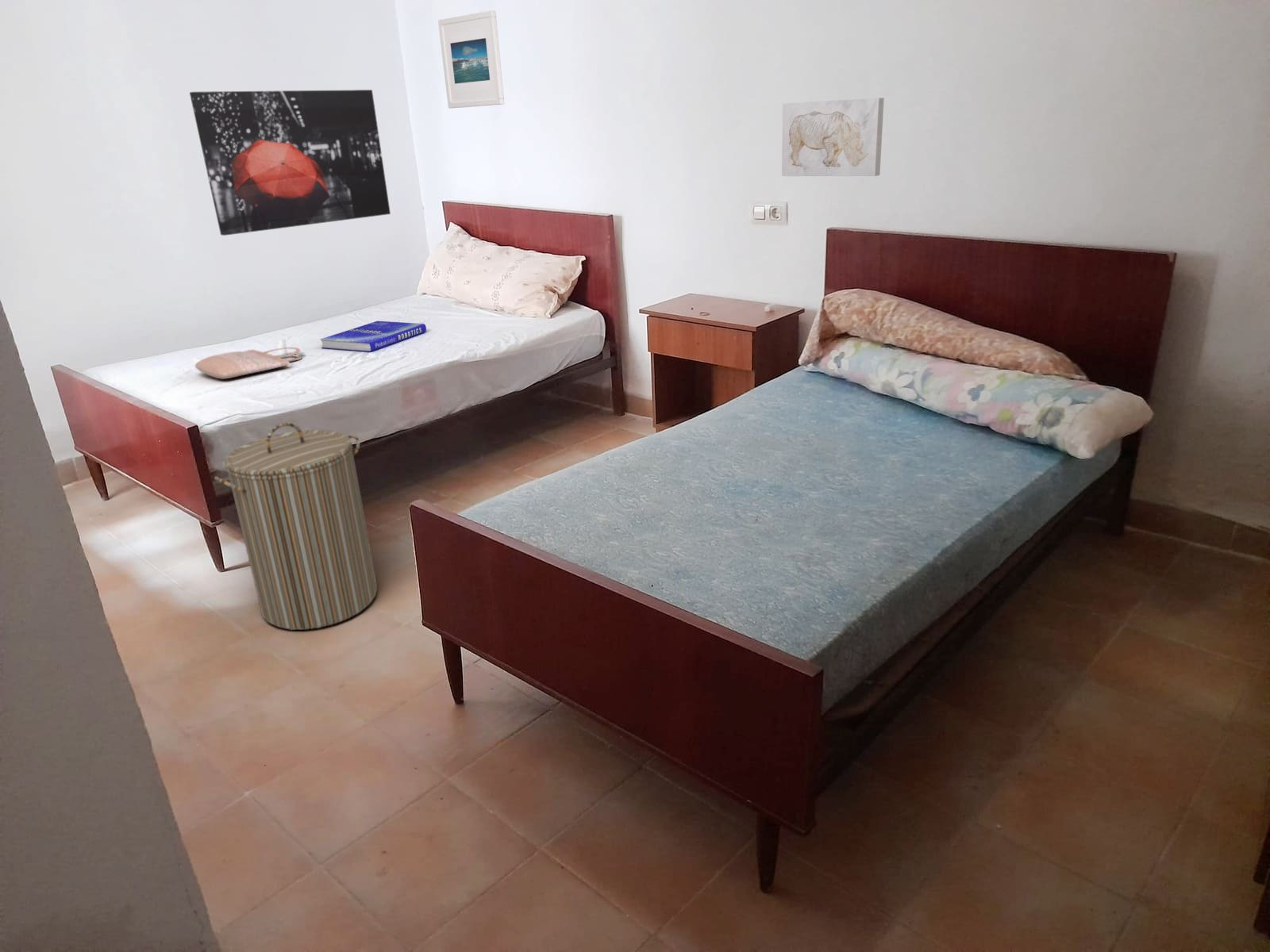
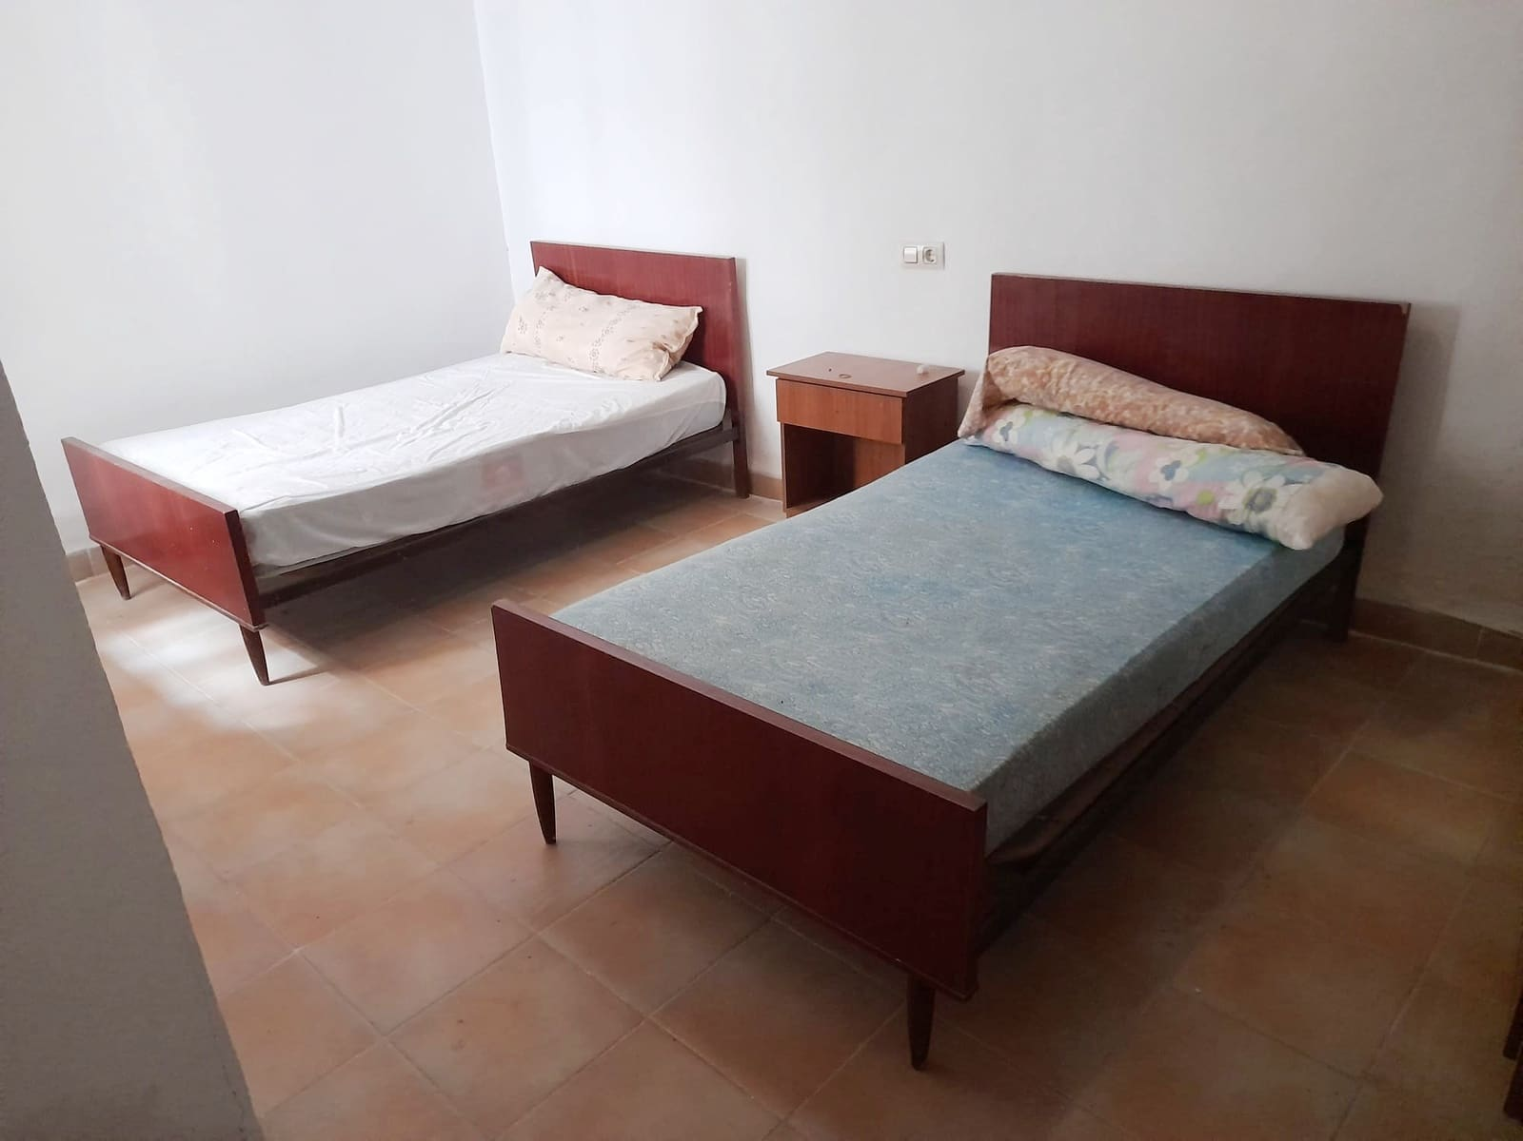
- shopping bag [194,347,302,379]
- laundry hamper [214,422,378,631]
- book [319,321,427,352]
- wall art [189,89,391,236]
- wall art [781,97,885,177]
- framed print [437,10,505,109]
